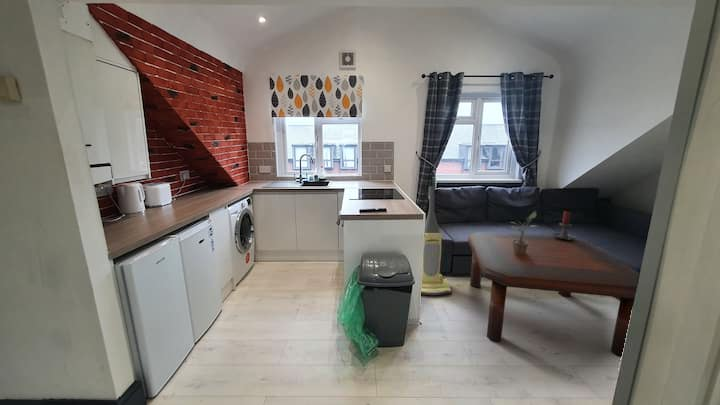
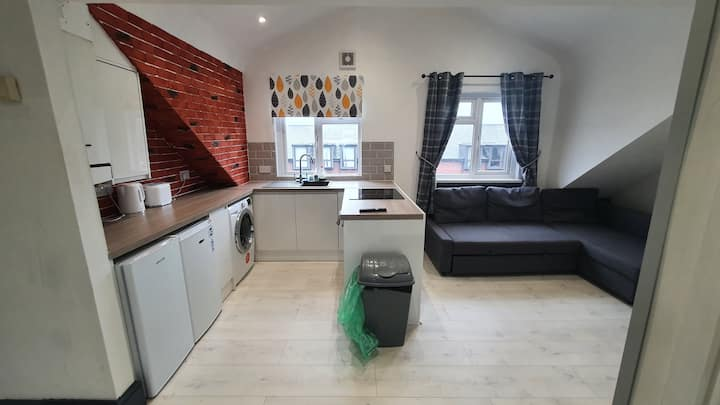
- coffee table [467,231,640,358]
- vacuum cleaner [420,185,453,296]
- candle holder [551,210,577,240]
- potted plant [507,211,538,254]
